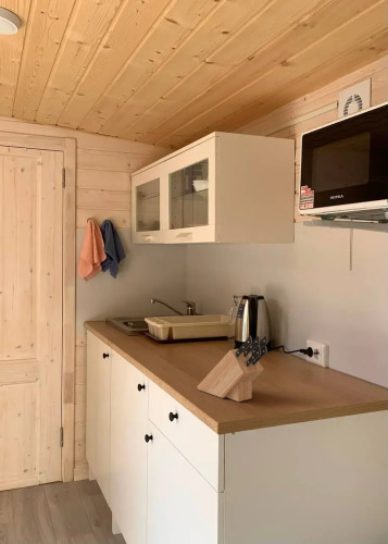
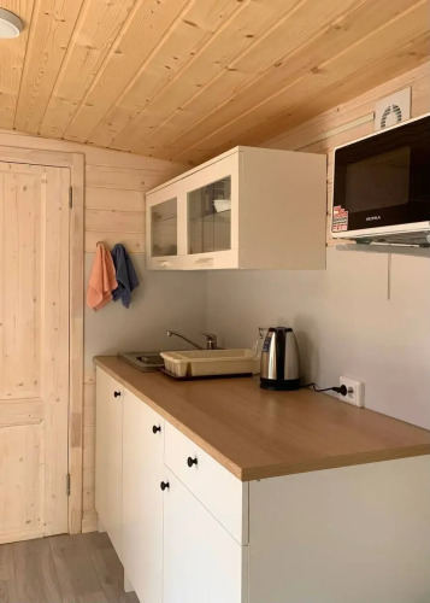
- knife block [197,335,270,403]
